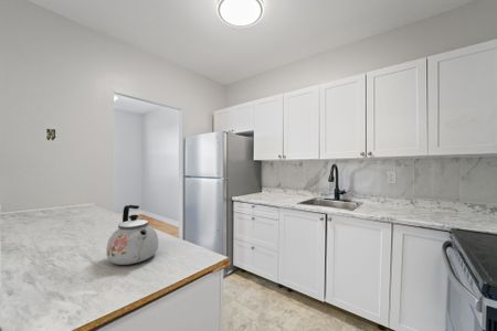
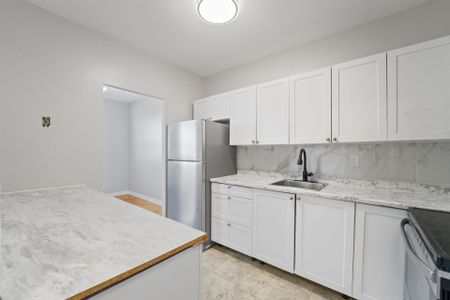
- kettle [105,204,159,266]
